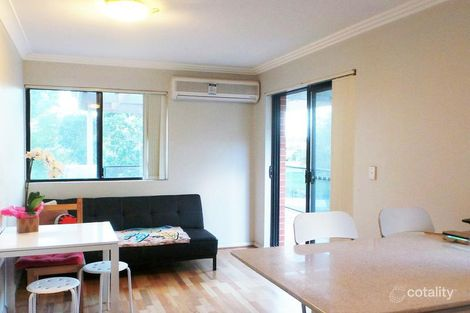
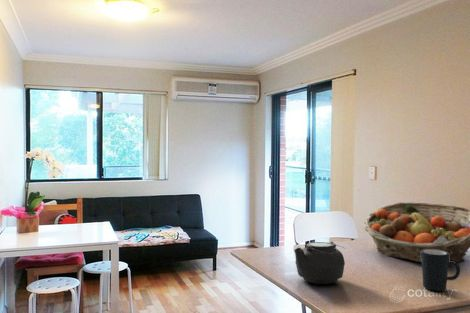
+ teapot [293,241,346,285]
+ fruit basket [363,201,470,264]
+ mug [421,250,461,292]
